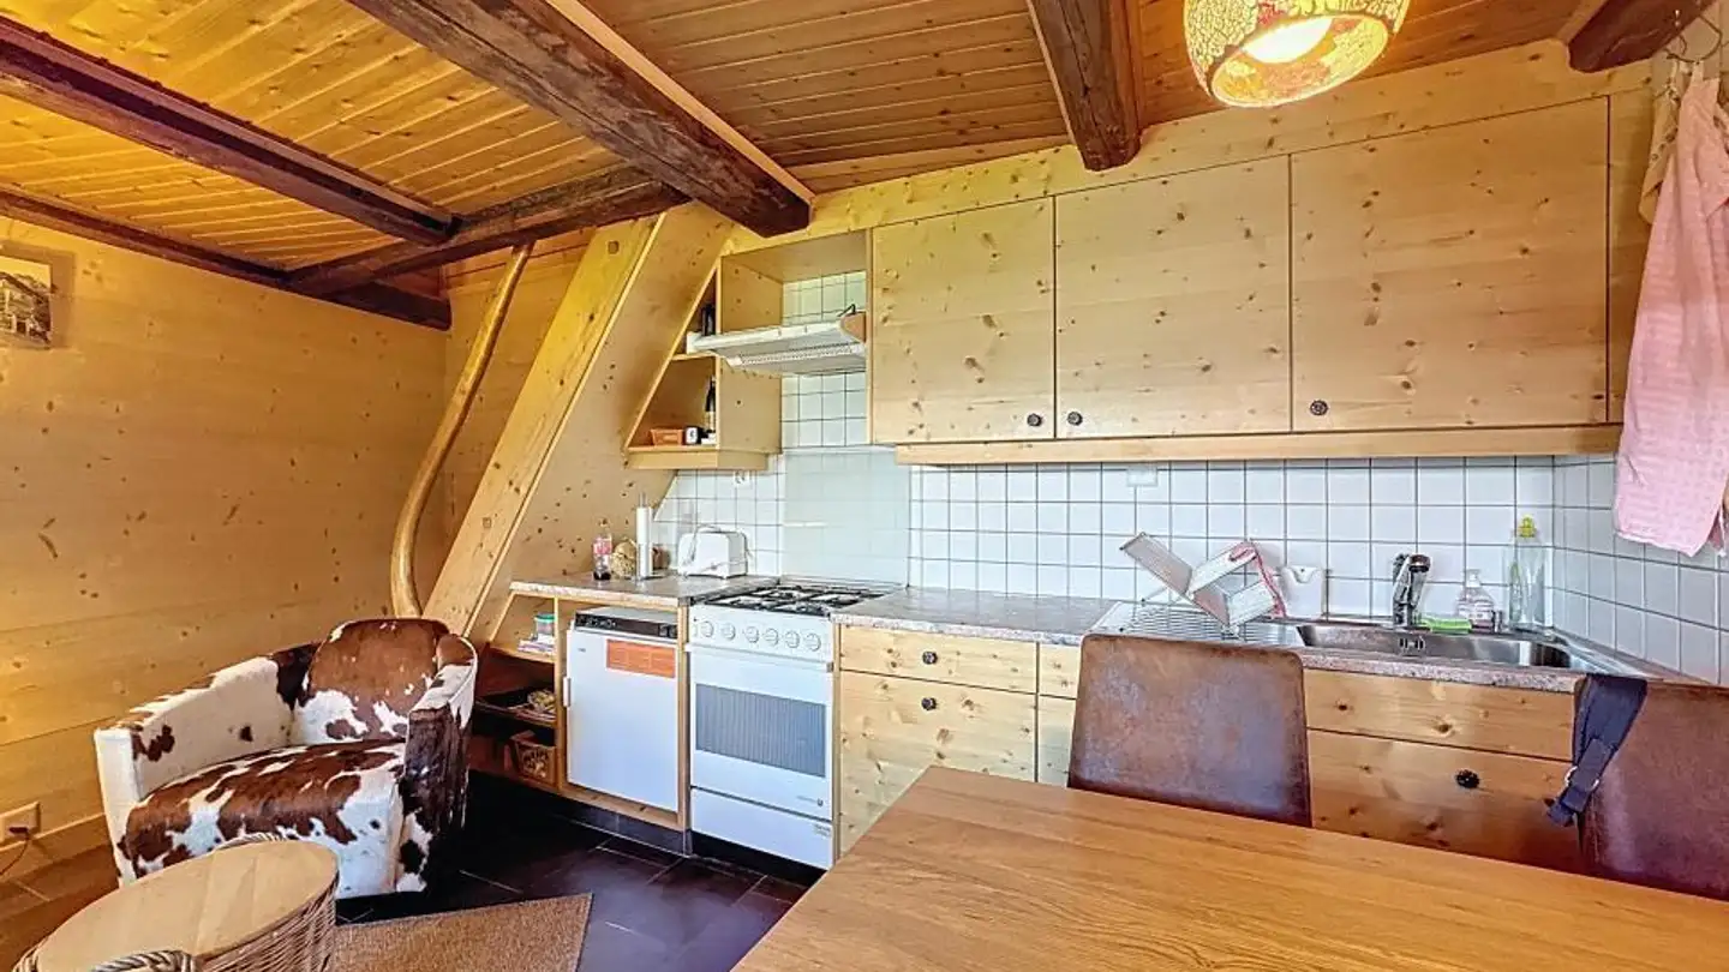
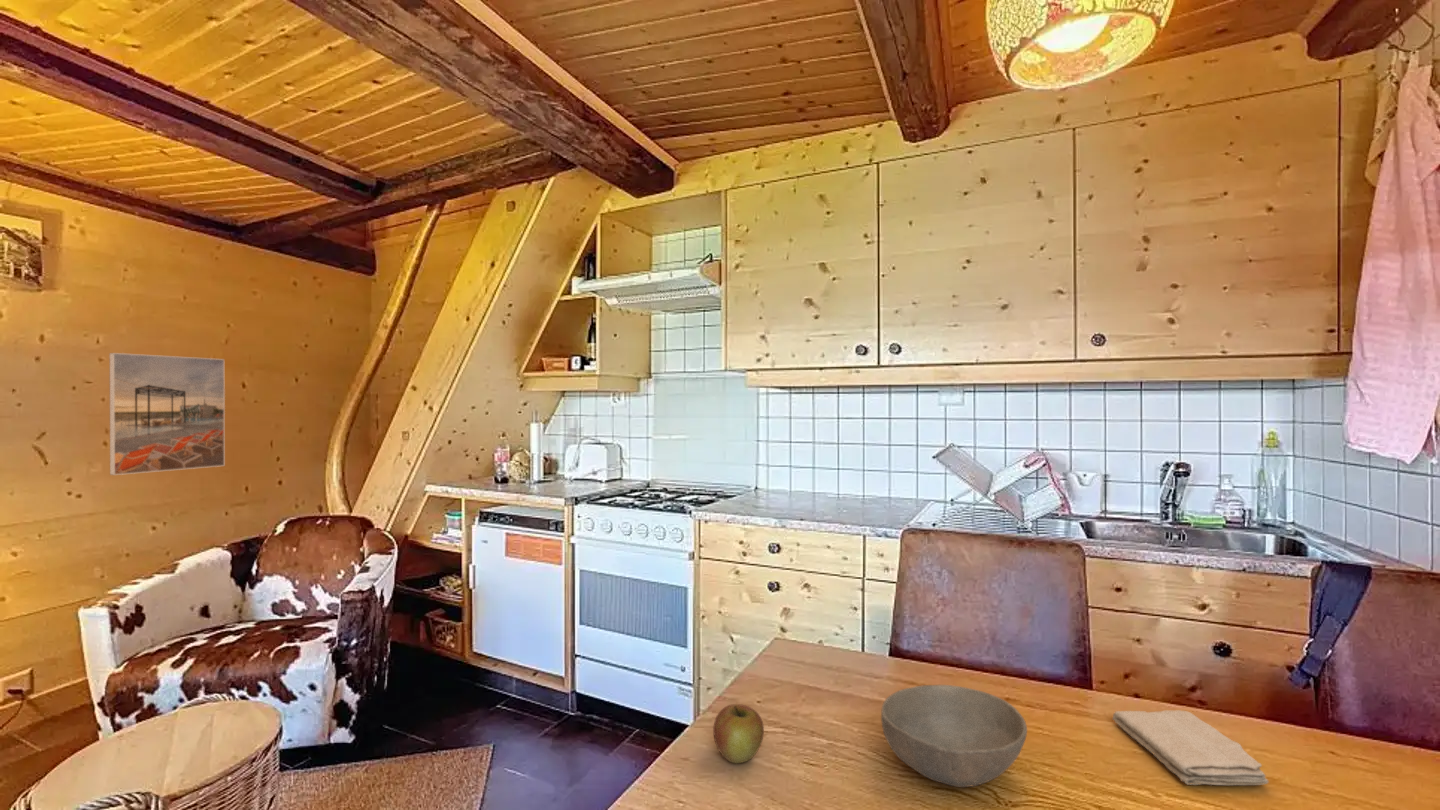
+ apple [712,703,765,764]
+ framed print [108,352,226,476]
+ bowl [880,684,1028,788]
+ washcloth [1111,709,1270,786]
